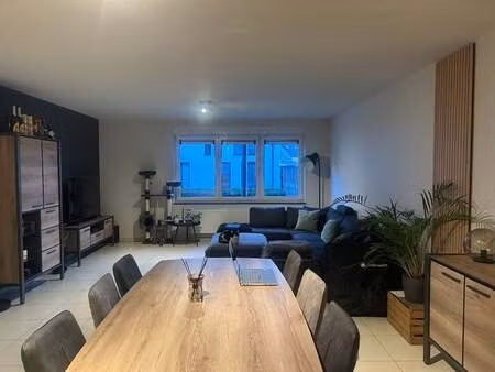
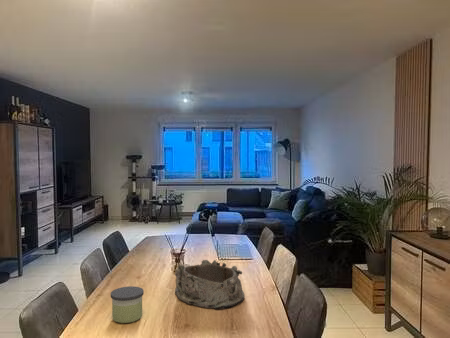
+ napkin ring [174,259,246,310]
+ candle [110,285,145,324]
